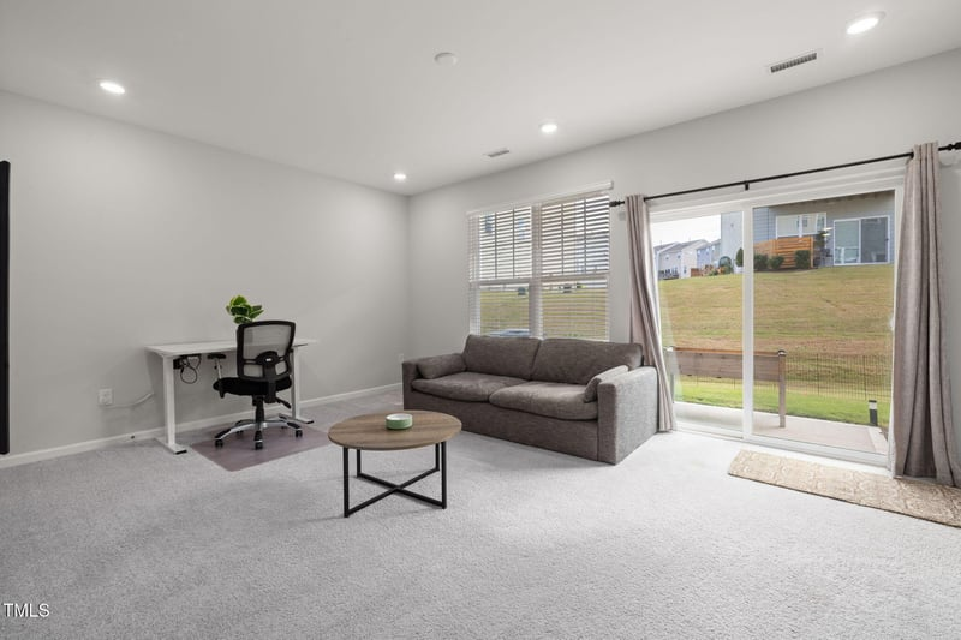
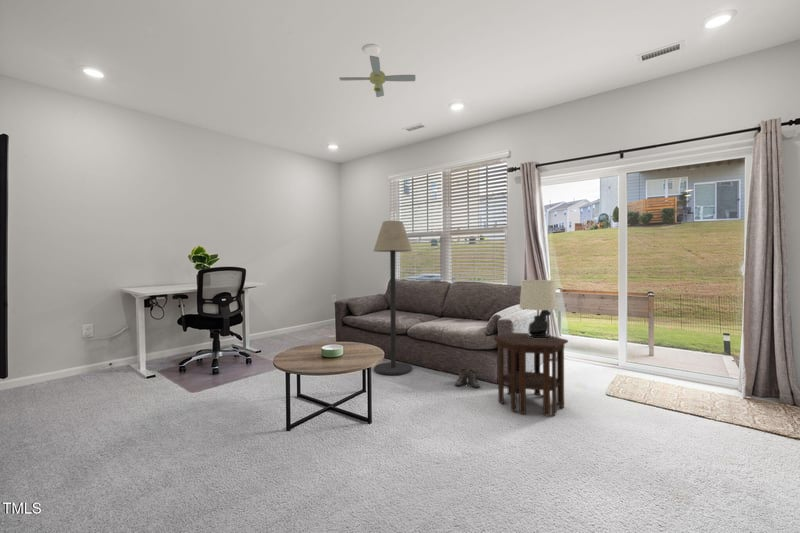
+ boots [454,368,481,389]
+ table lamp [518,279,558,338]
+ side table [493,332,569,417]
+ floor lamp [373,220,413,376]
+ ceiling fan [339,55,416,98]
